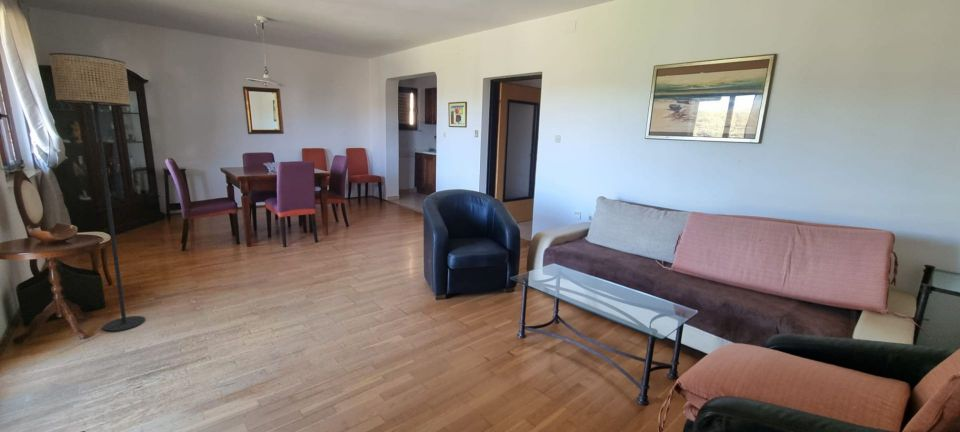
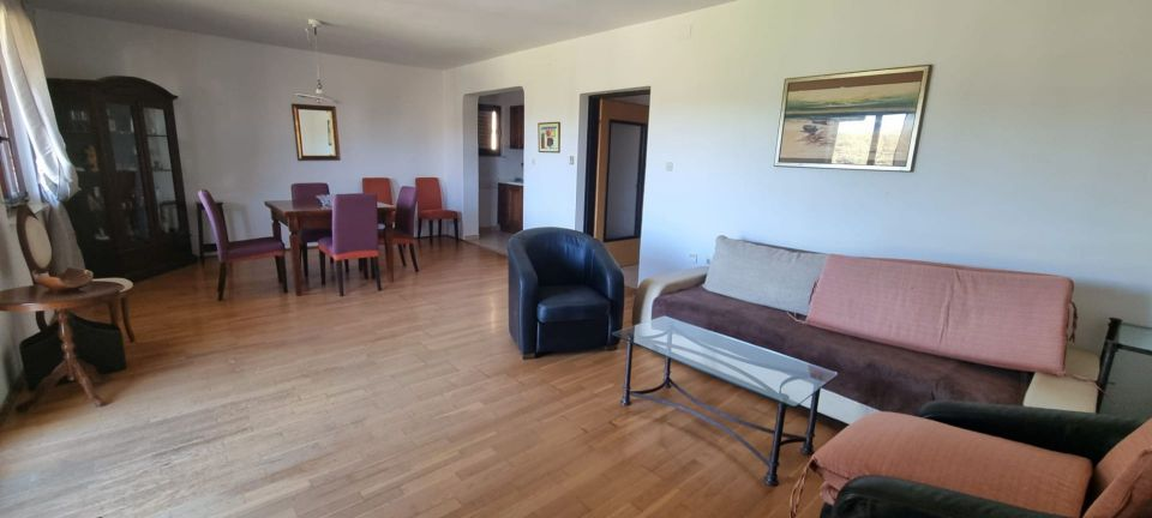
- floor lamp [48,52,146,332]
